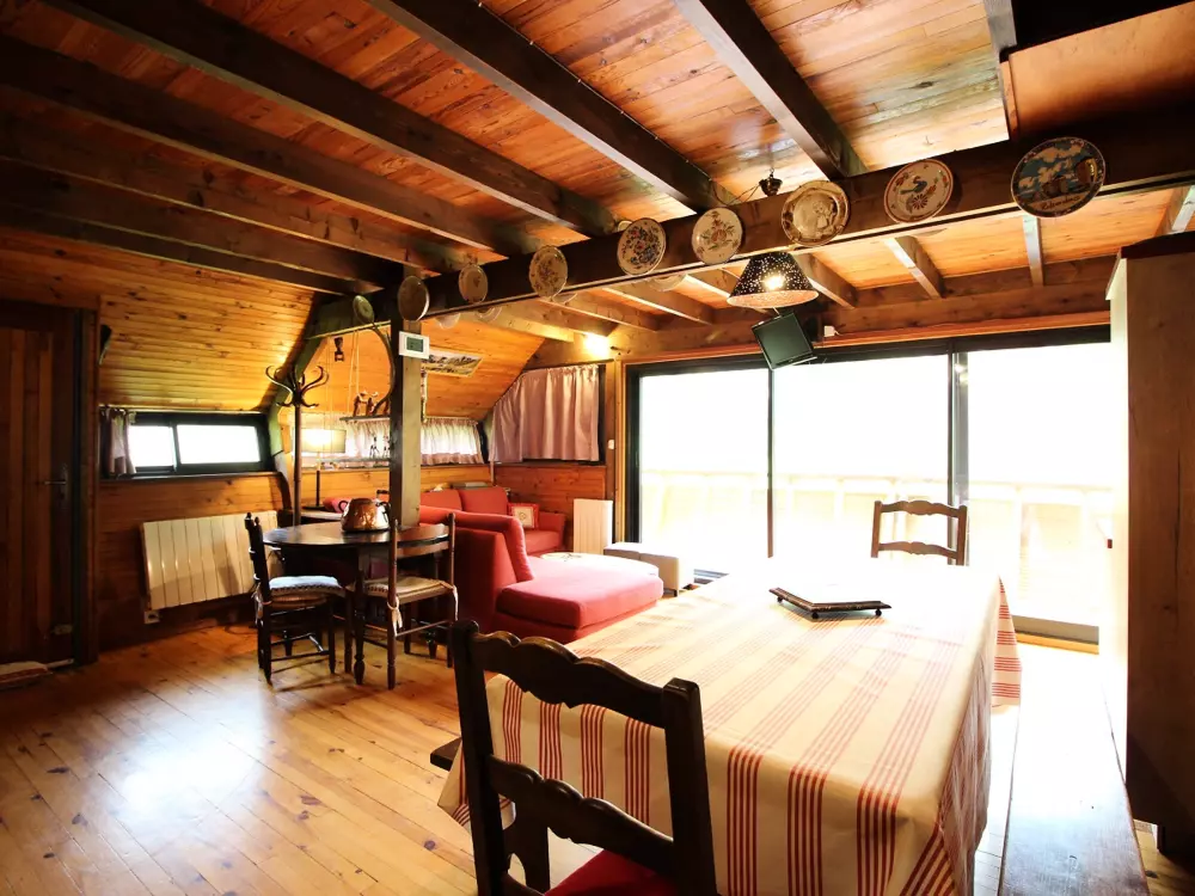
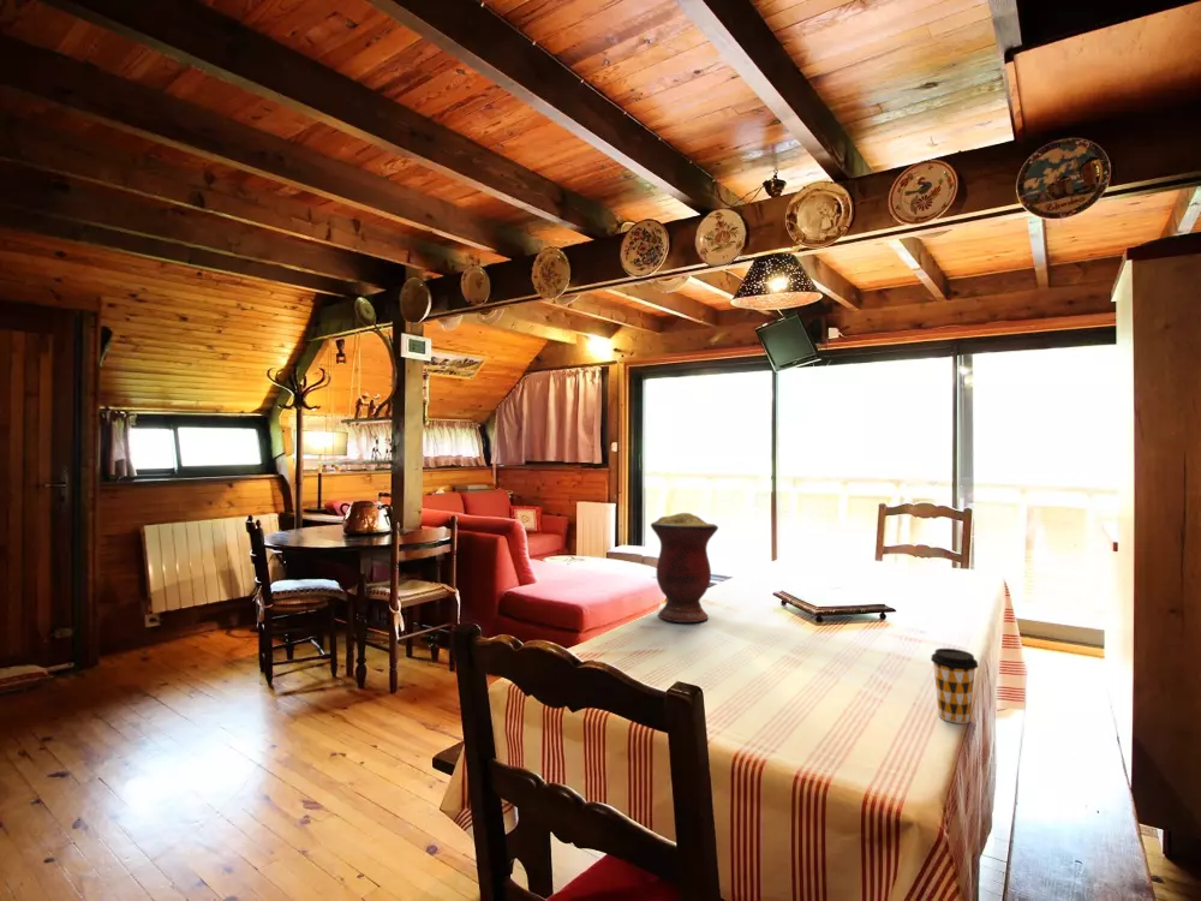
+ coffee cup [930,648,980,724]
+ vase [650,512,719,623]
